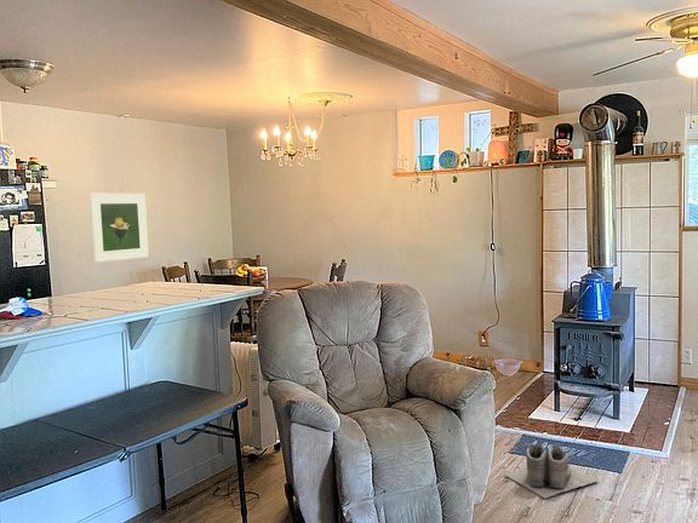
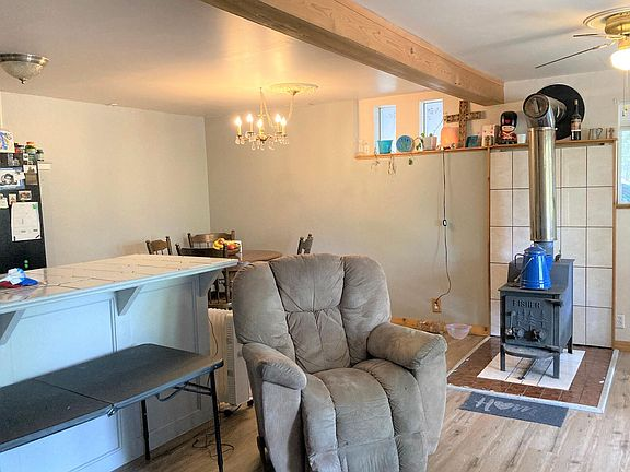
- boots [504,442,599,500]
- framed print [88,192,150,264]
